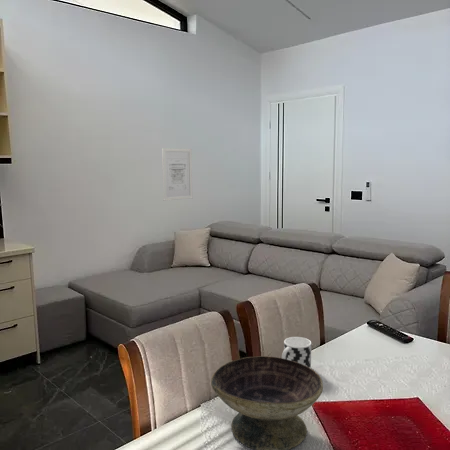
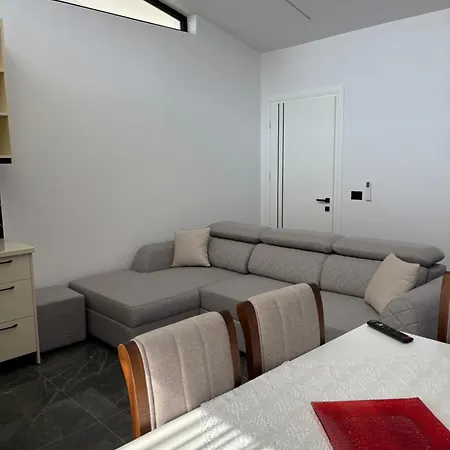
- decorative bowl [210,355,324,450]
- wall art [161,147,193,202]
- cup [281,336,312,369]
